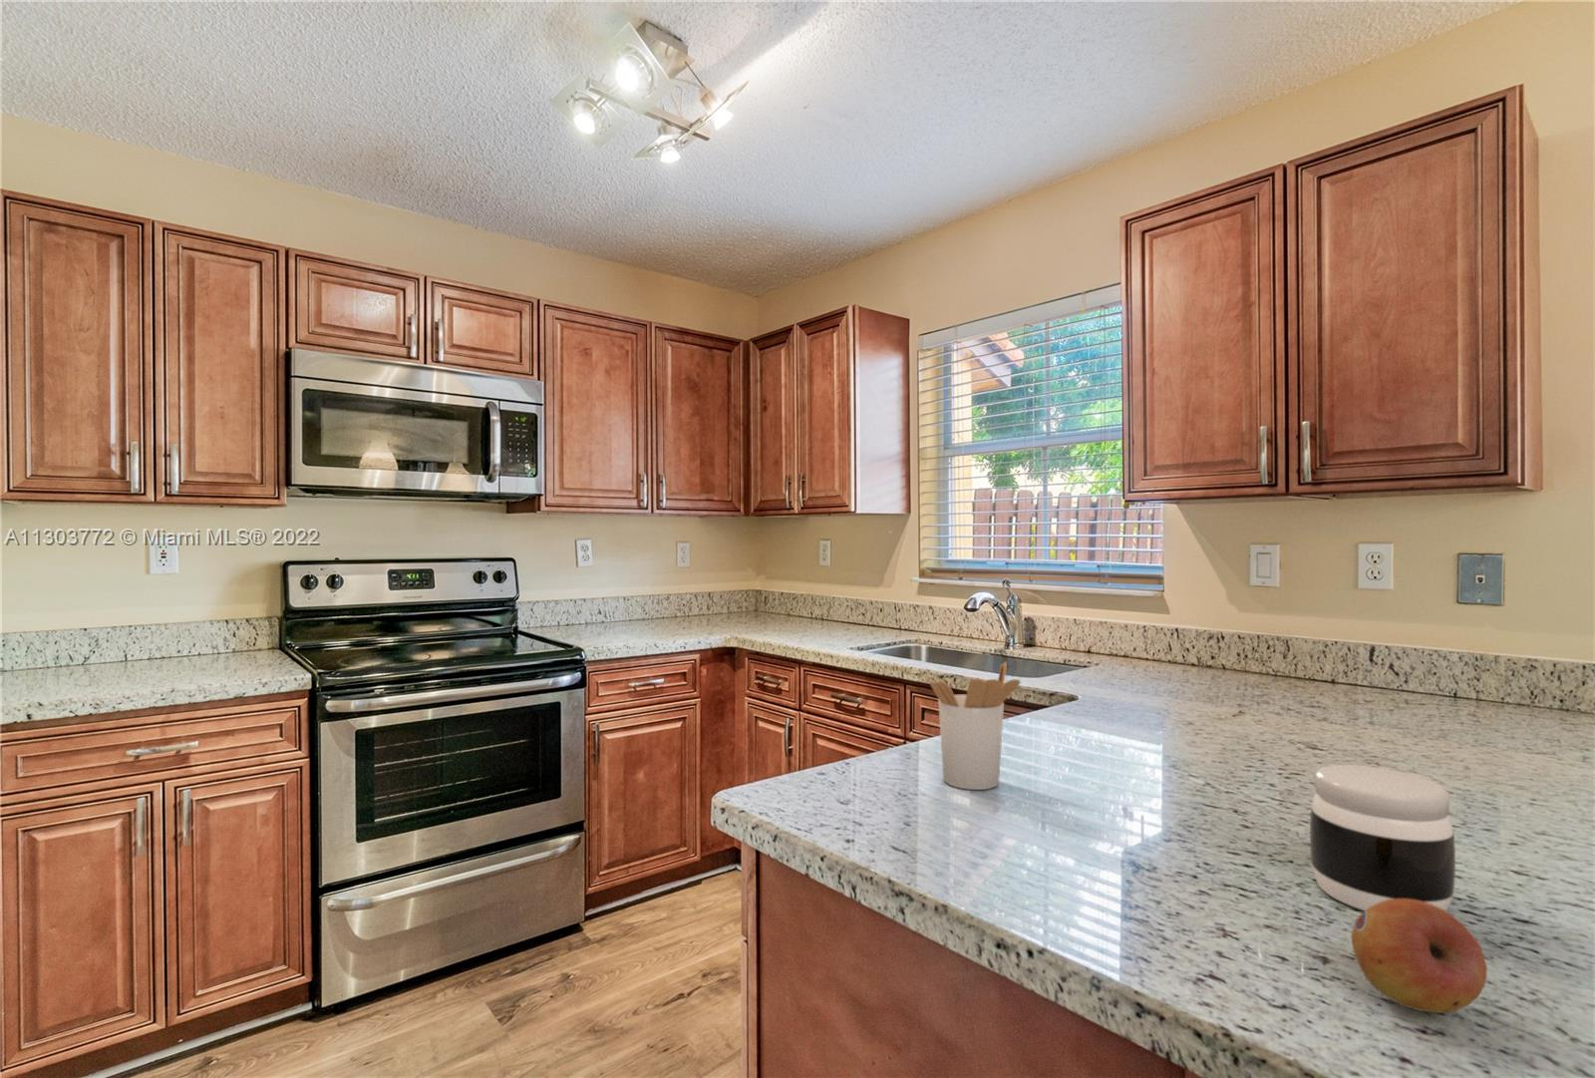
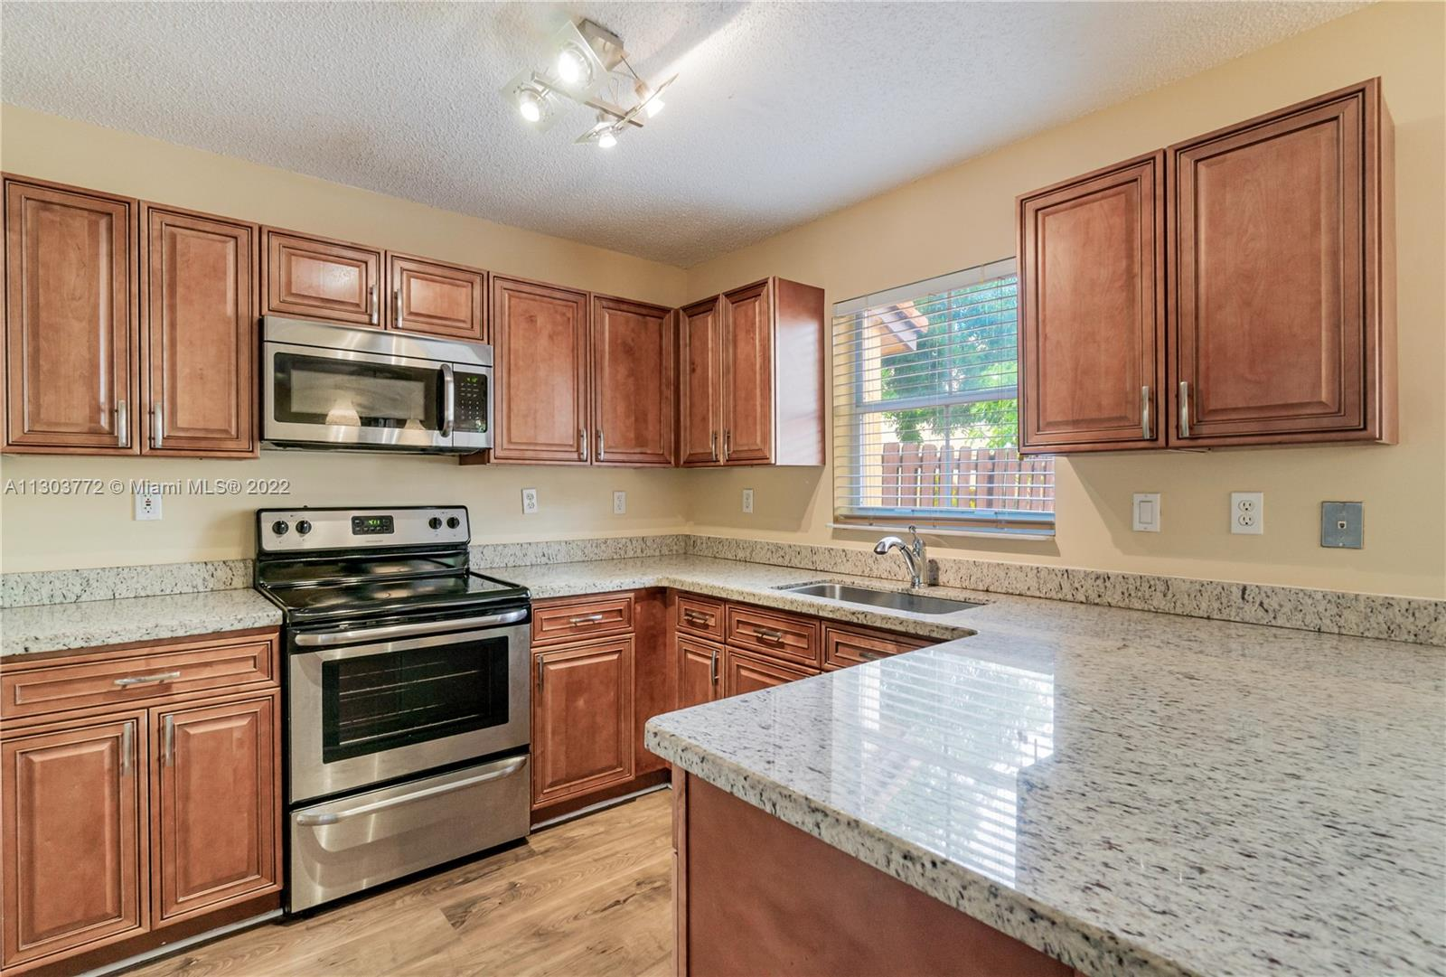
- fruit [1350,899,1488,1014]
- jar [1309,764,1457,912]
- utensil holder [929,661,1021,790]
